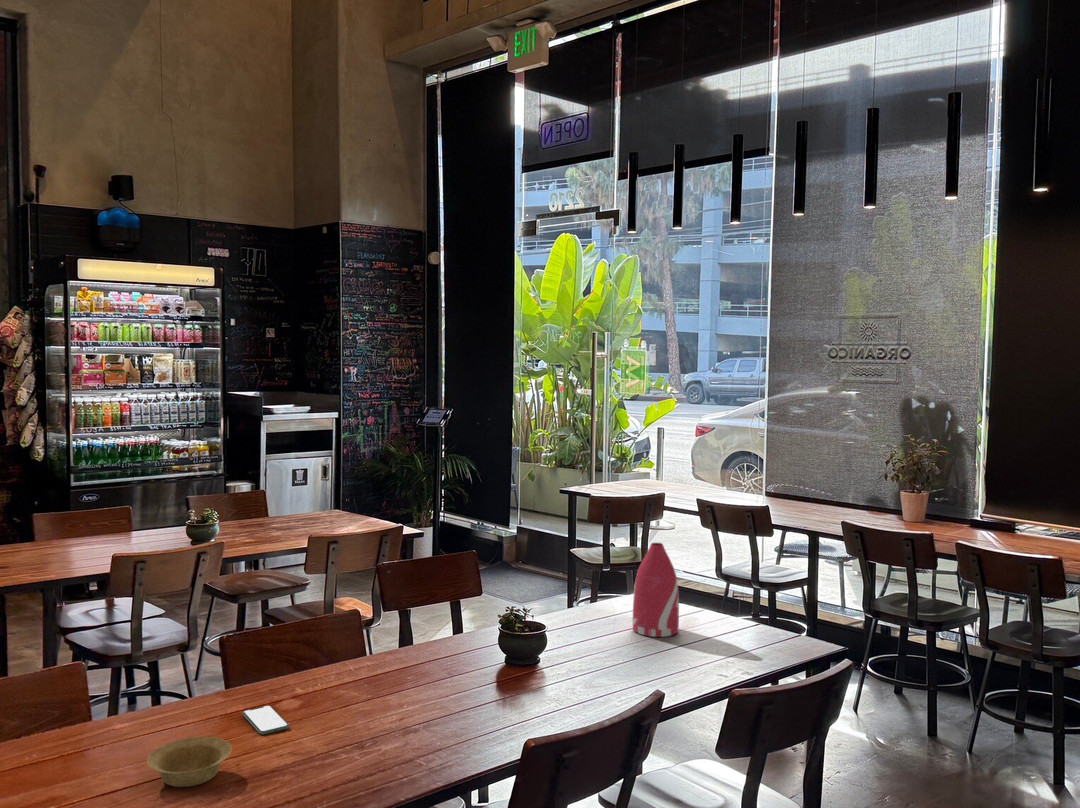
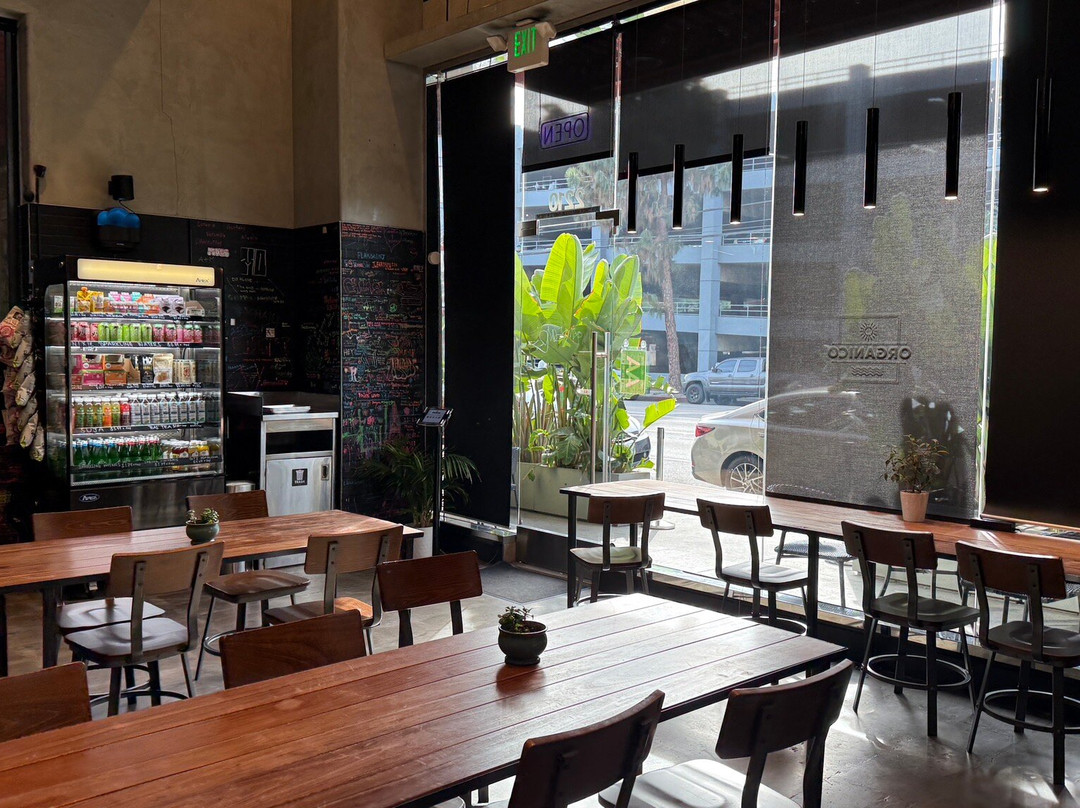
- smartphone [242,705,290,736]
- bottle [632,542,680,638]
- bowl [146,736,233,788]
